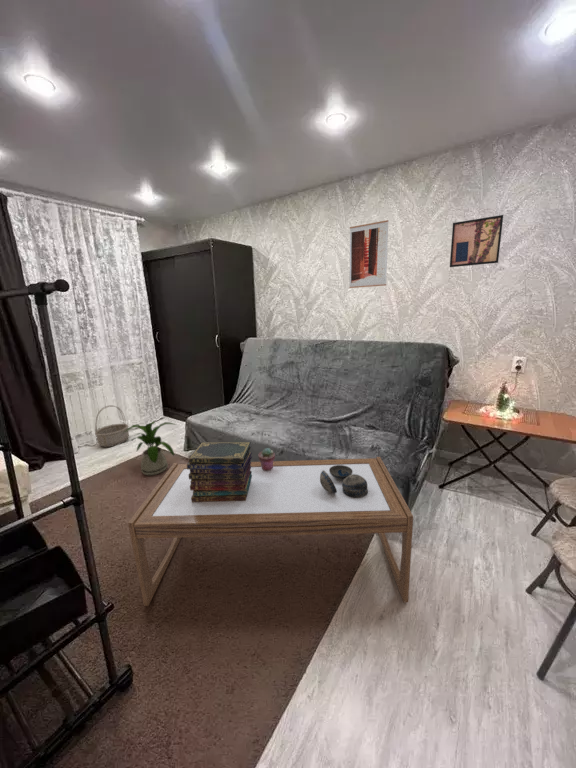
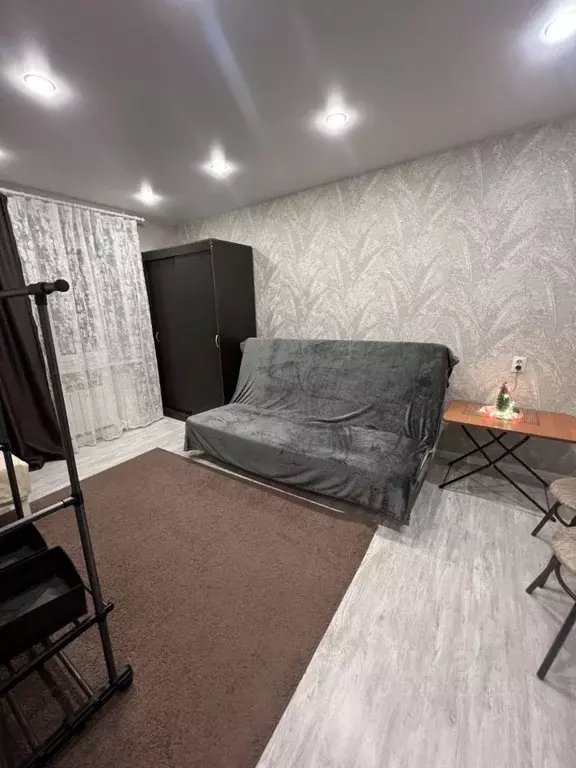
- potted succulent [258,447,276,471]
- coffee table [127,456,414,607]
- basket [94,404,130,448]
- wall art [348,219,389,289]
- wall art [449,214,504,268]
- decorative bowl [320,465,368,498]
- house plant [124,420,178,476]
- book stack [186,441,253,502]
